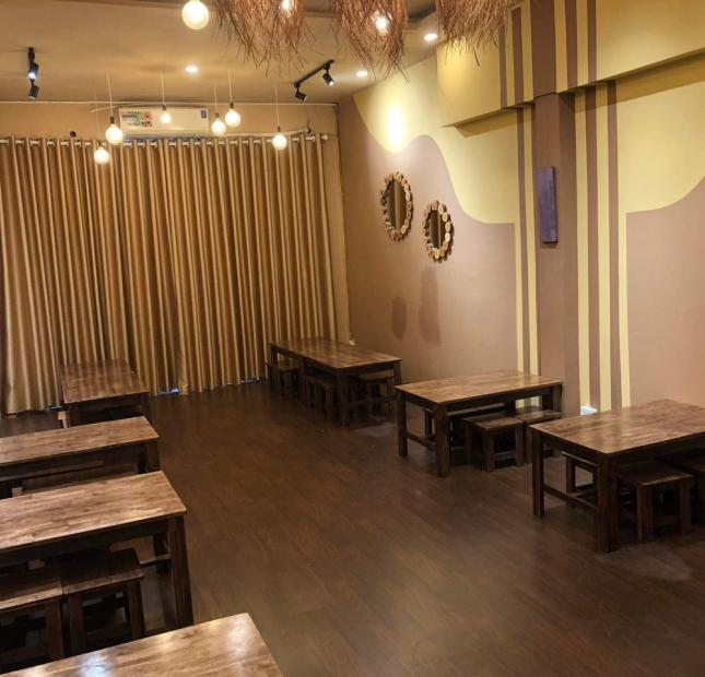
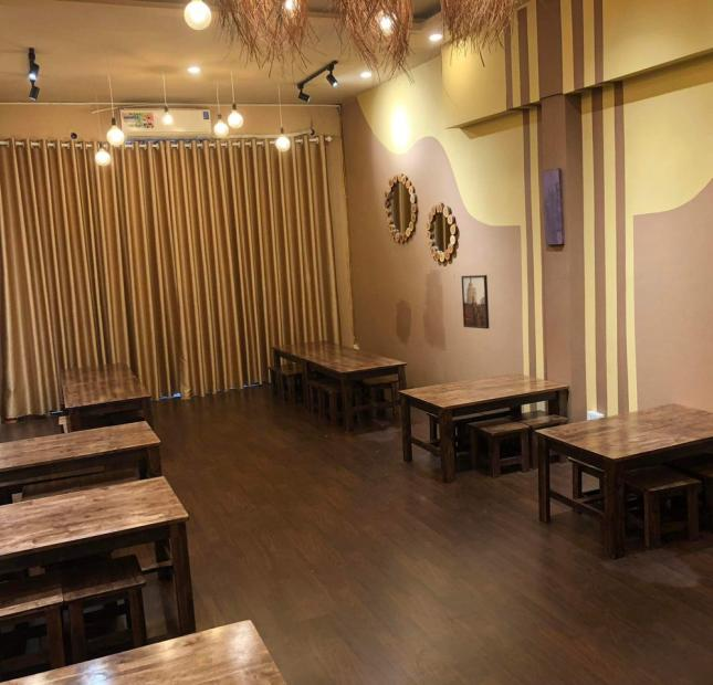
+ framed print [460,274,490,329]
